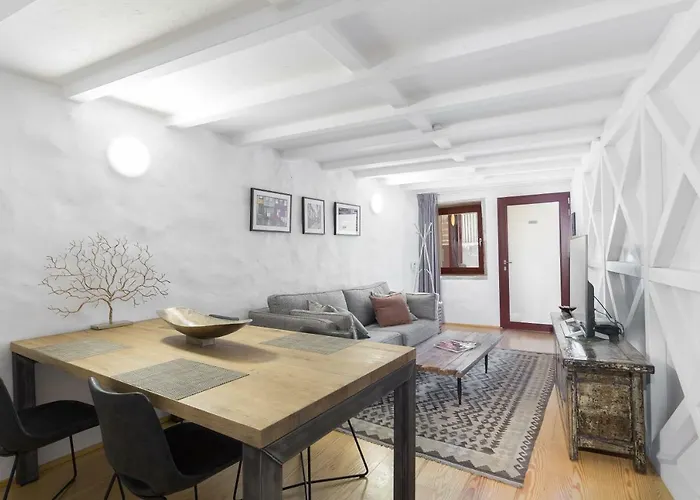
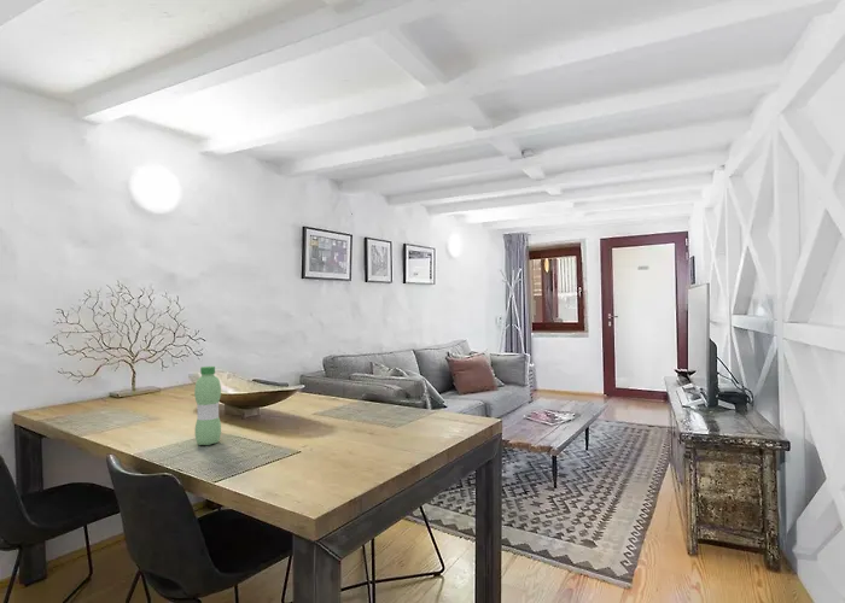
+ water bottle [193,365,222,446]
